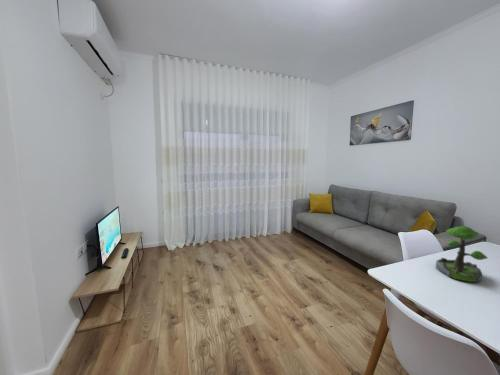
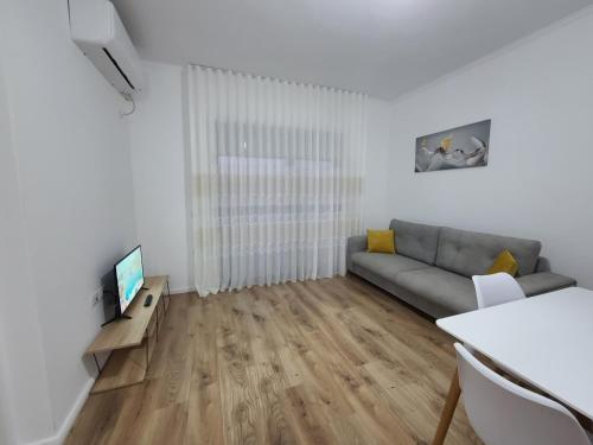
- plant [435,225,488,283]
